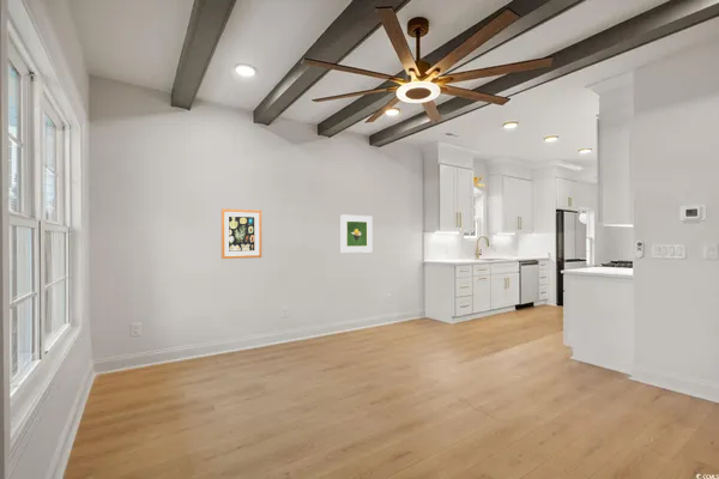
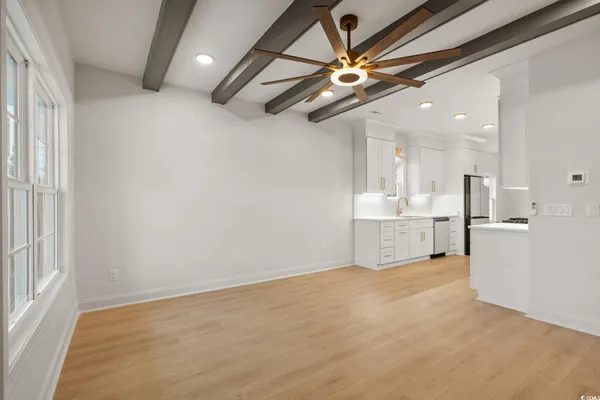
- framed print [340,213,373,254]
- wall art [220,207,262,260]
